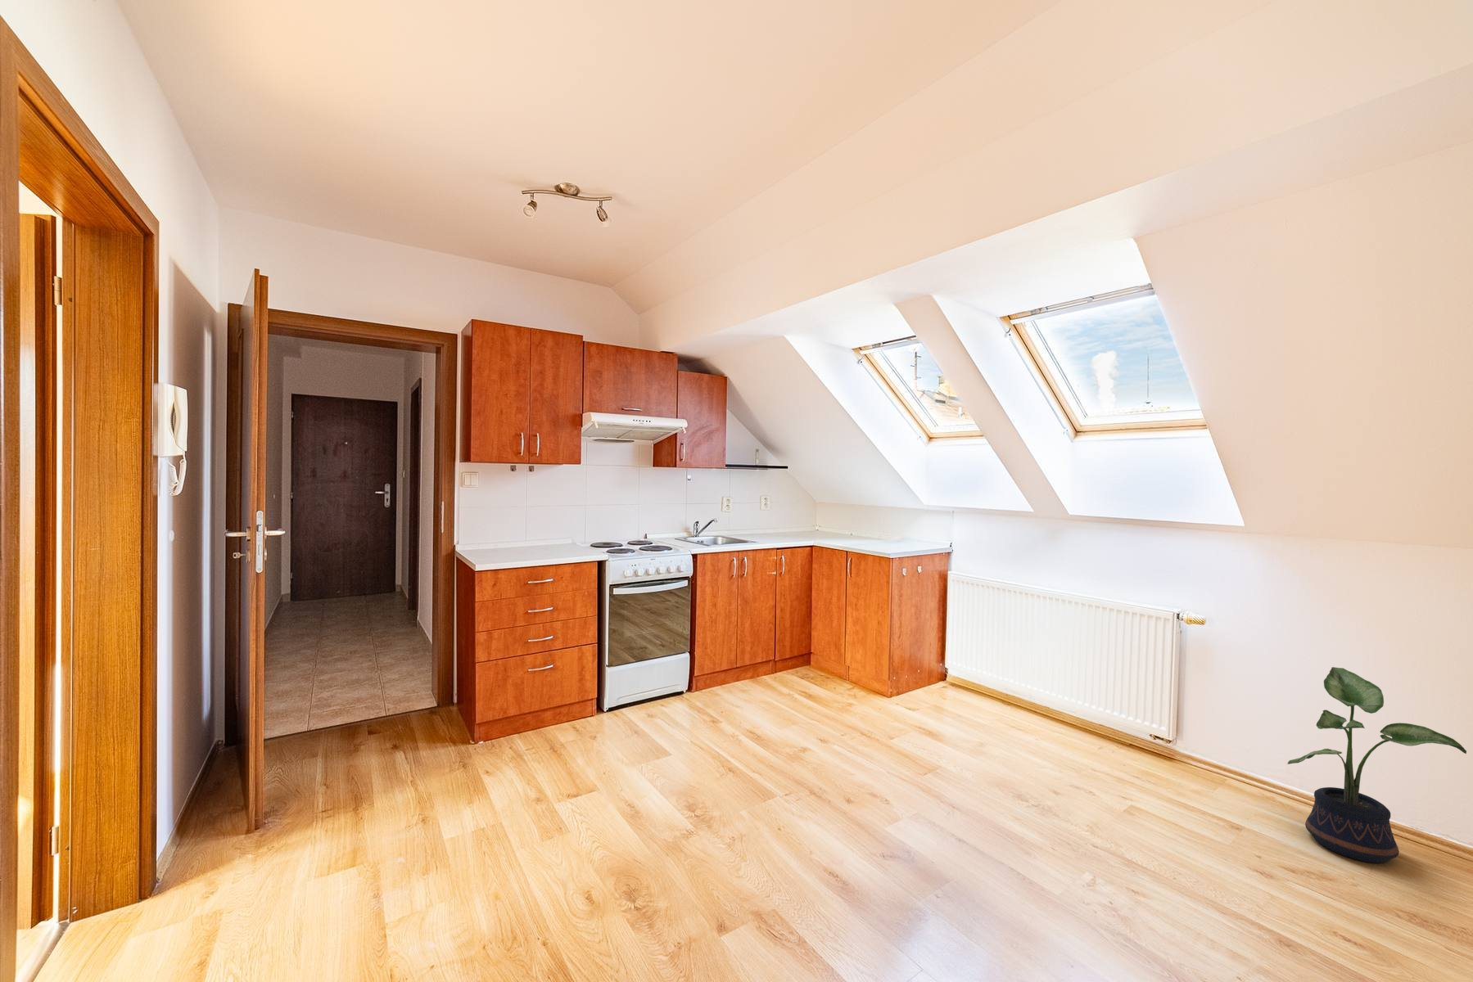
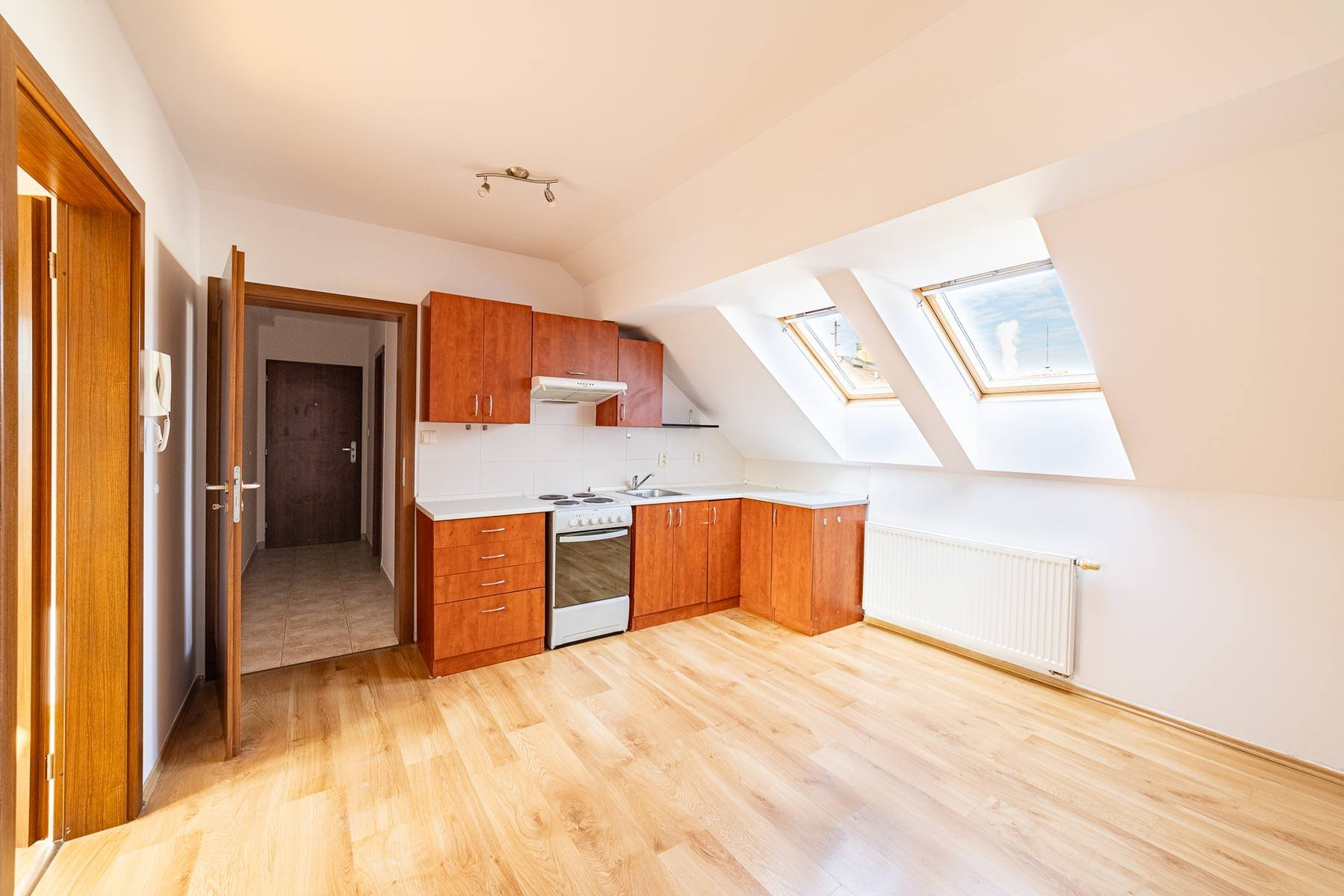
- potted plant [1287,666,1468,864]
